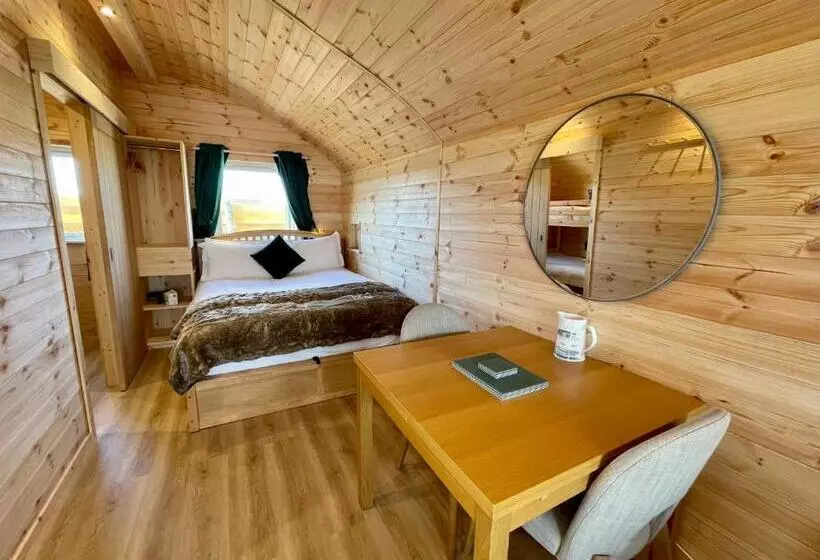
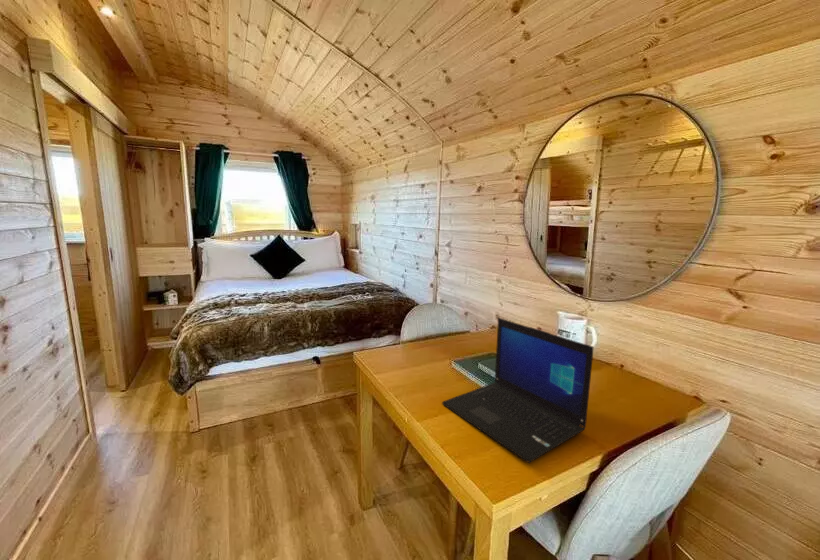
+ laptop [441,317,594,464]
